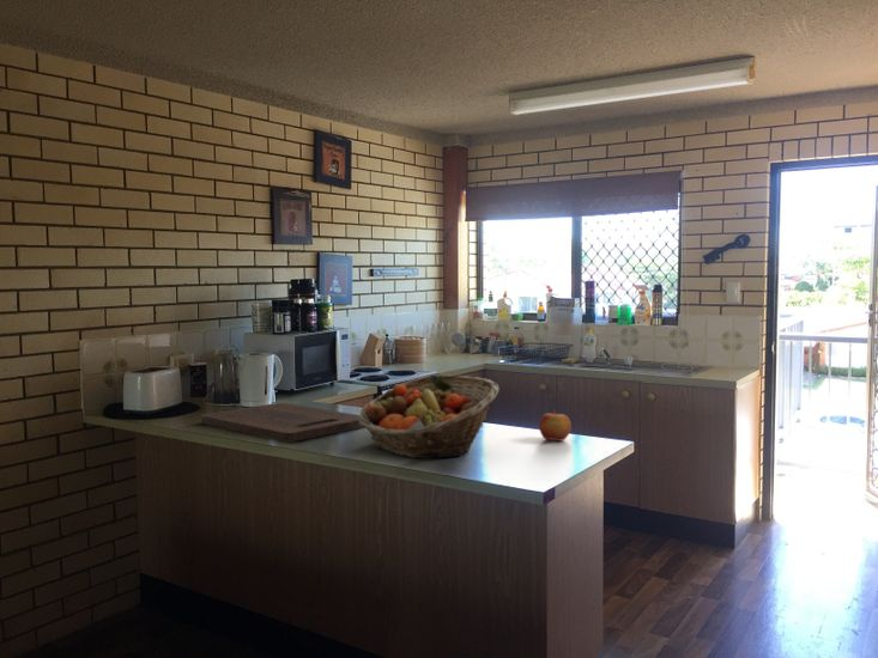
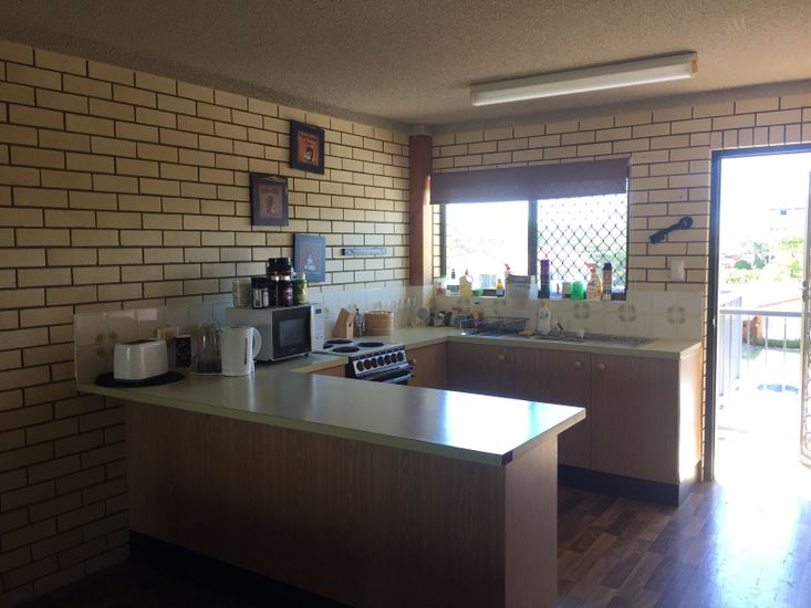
- apple [538,408,573,441]
- cutting board [200,402,364,443]
- fruit basket [358,373,501,458]
